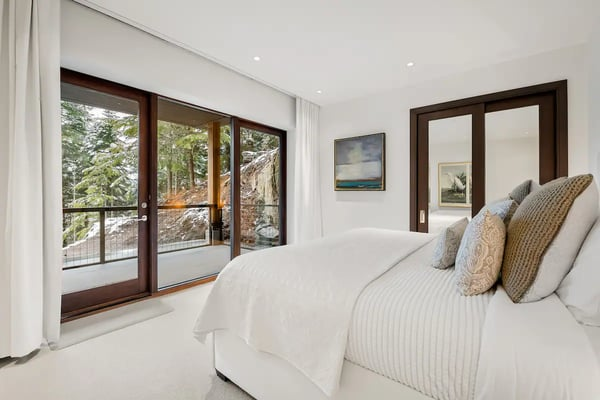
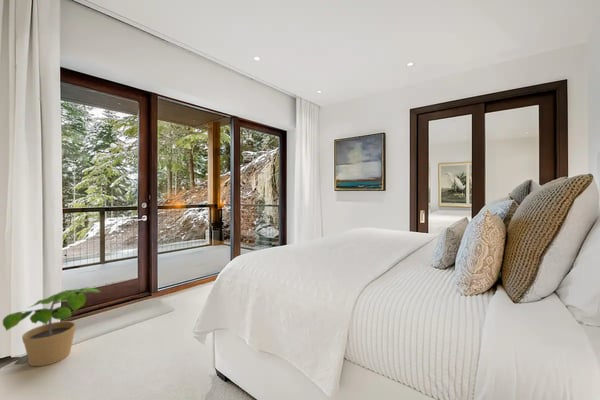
+ potted plant [2,286,103,367]
